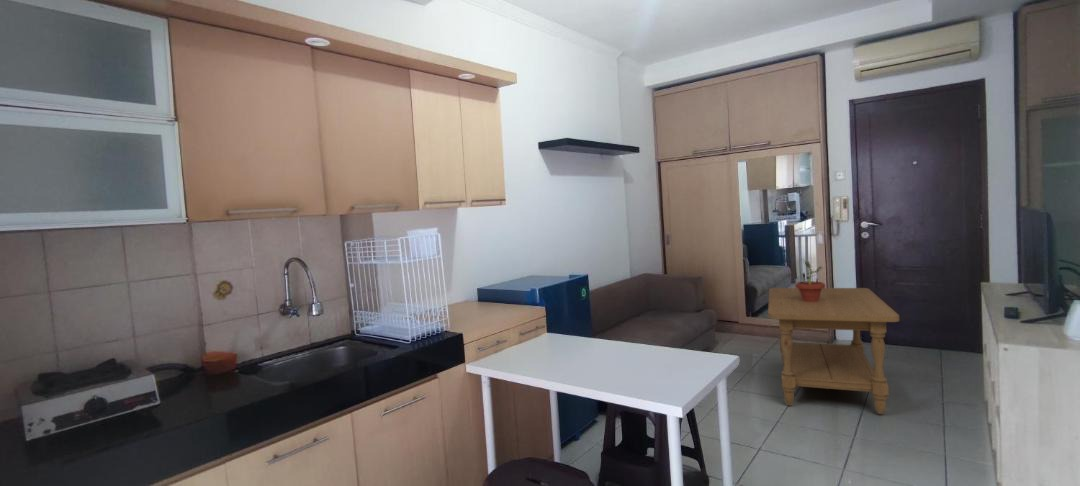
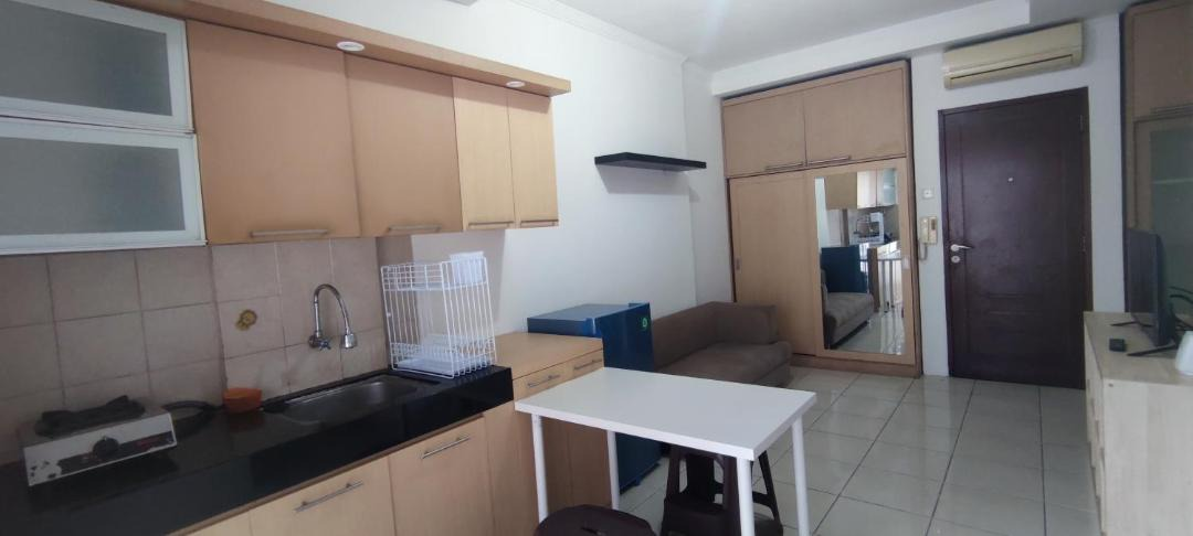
- coffee table [767,287,900,415]
- potted plant [794,258,826,302]
